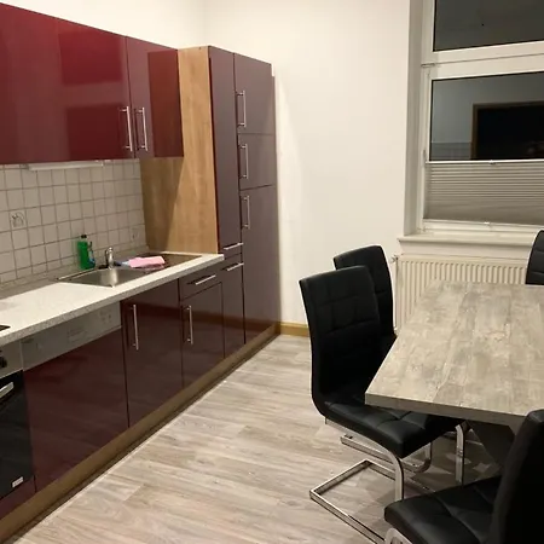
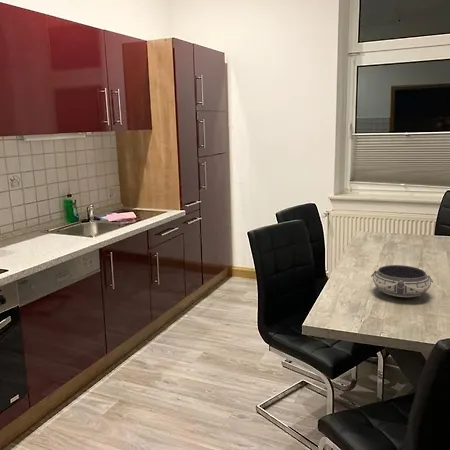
+ bowl [370,264,434,298]
